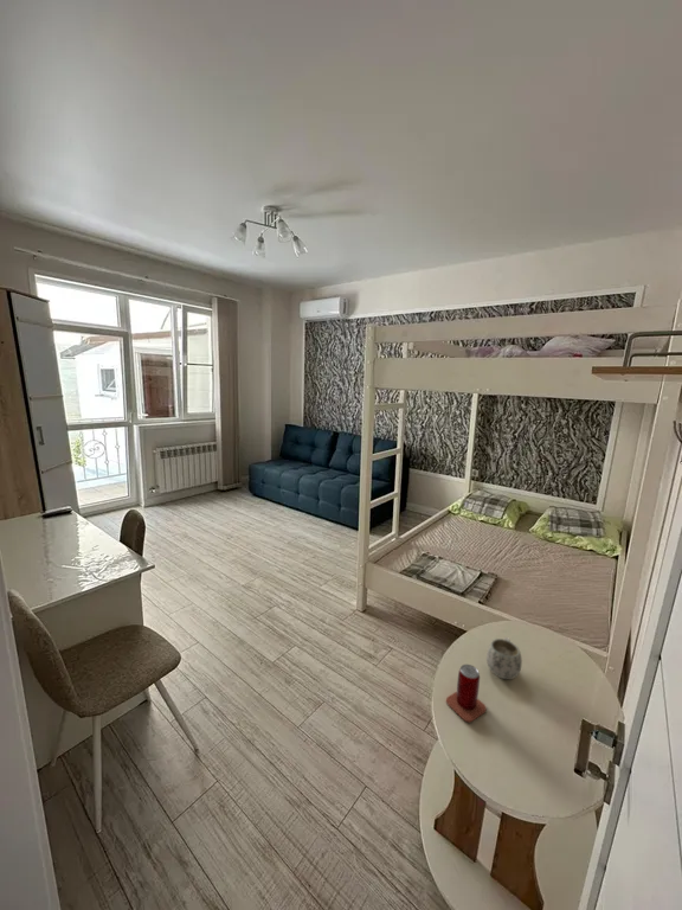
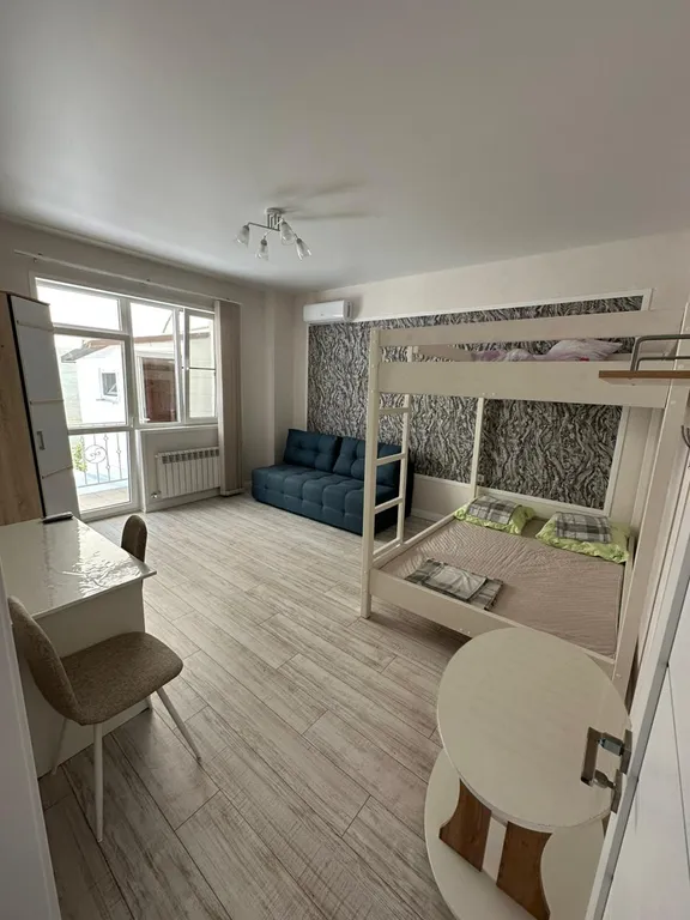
- mug [485,636,523,680]
- beer can [445,664,488,723]
